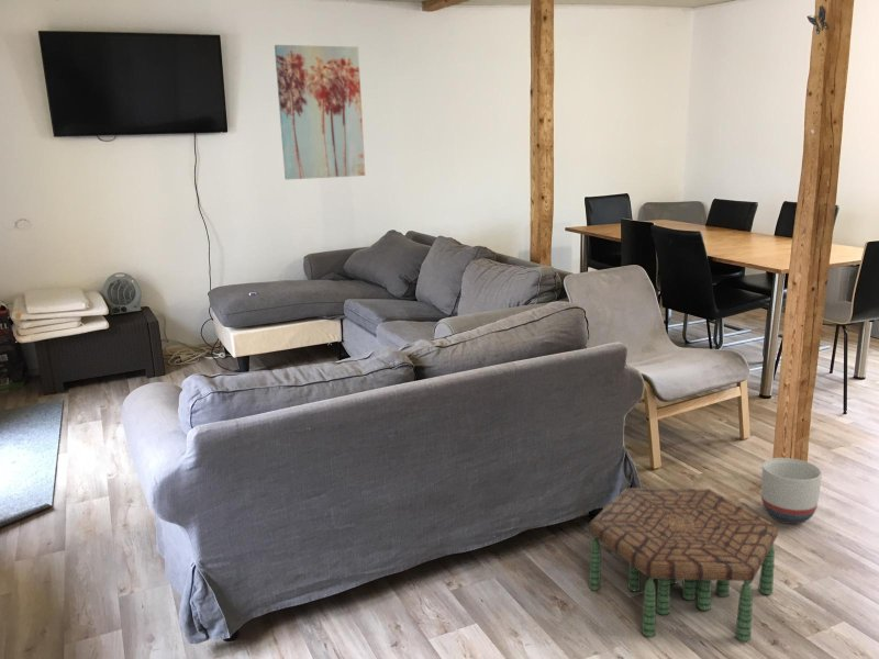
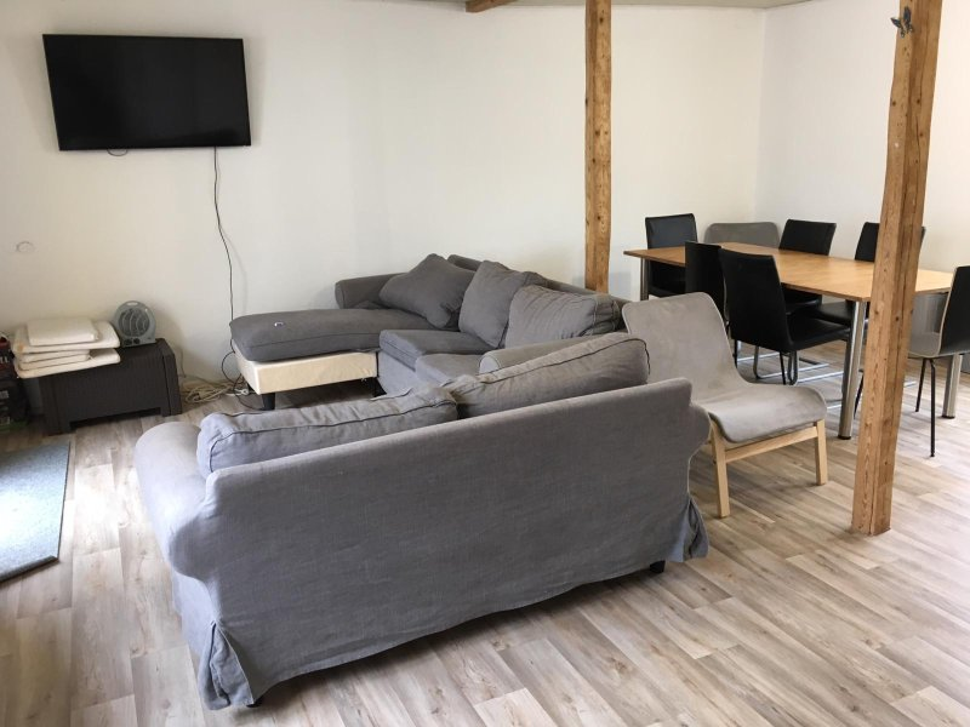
- side table [588,487,779,643]
- wall art [274,44,366,181]
- planter [760,457,823,525]
